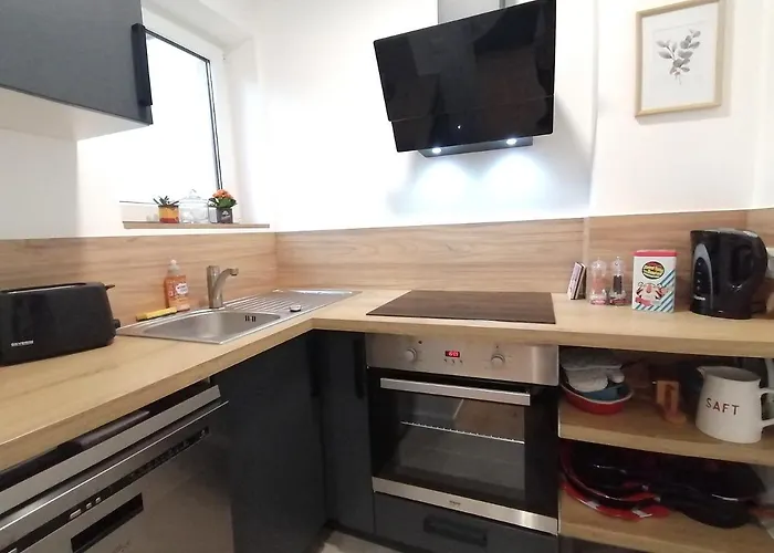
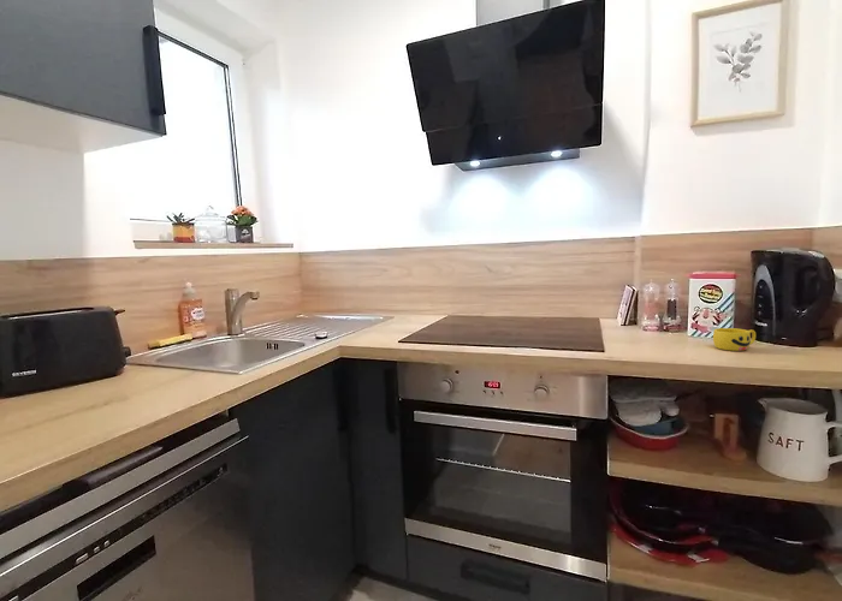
+ cup [712,327,757,352]
